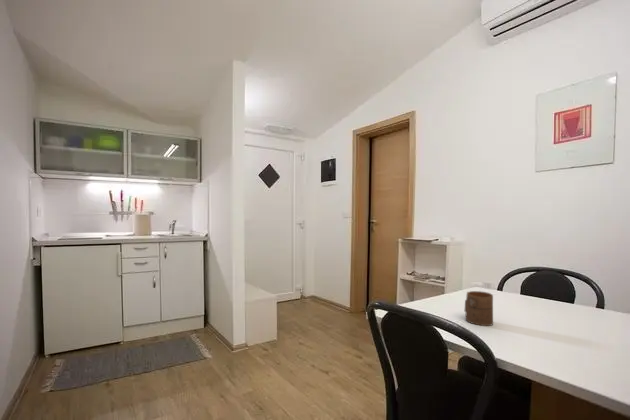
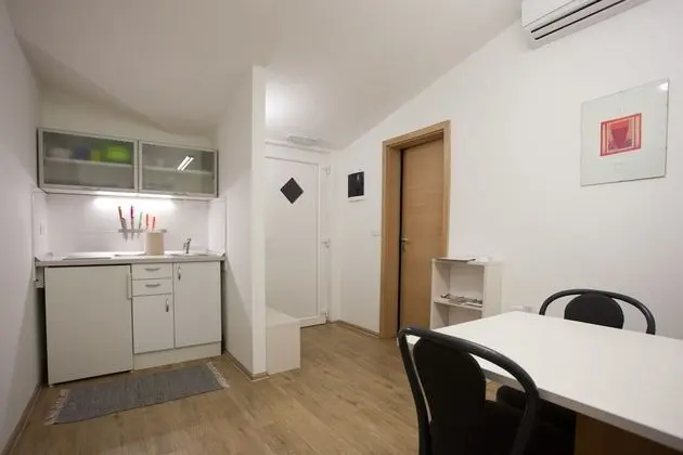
- cup [464,290,494,327]
